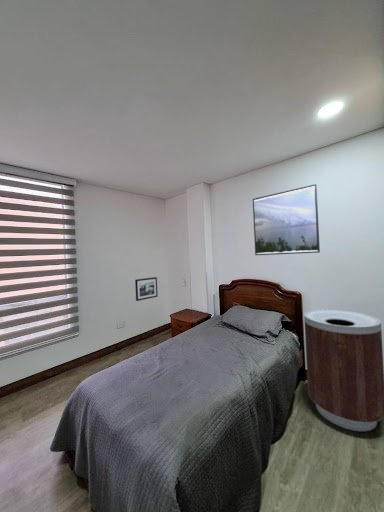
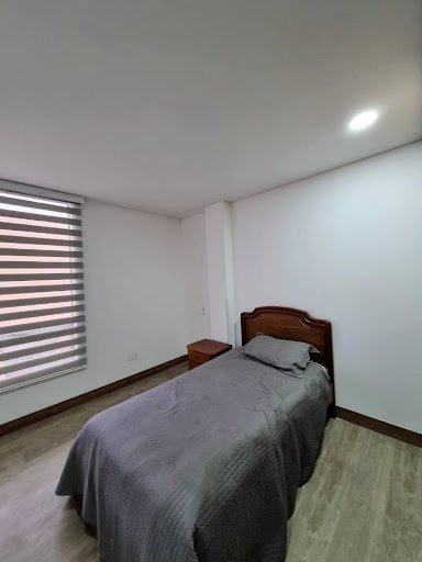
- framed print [252,183,321,256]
- trash can [303,308,384,432]
- picture frame [134,276,159,302]
